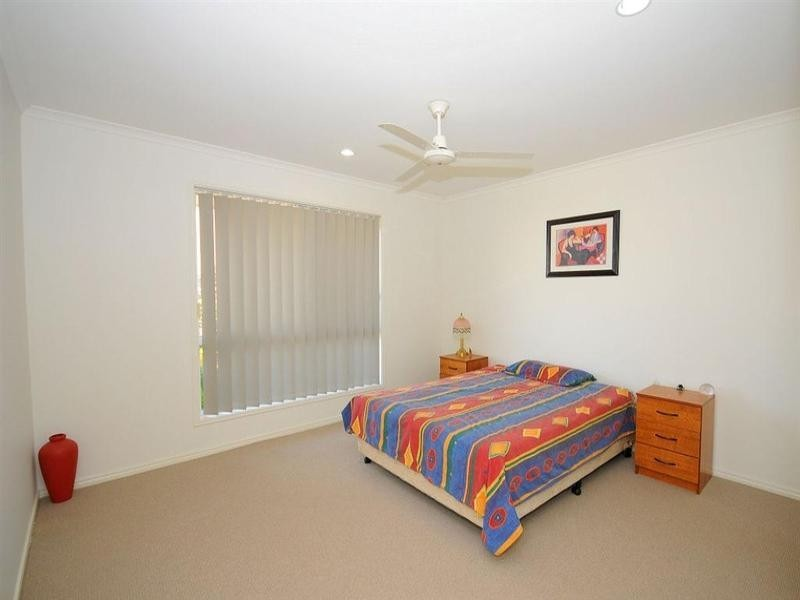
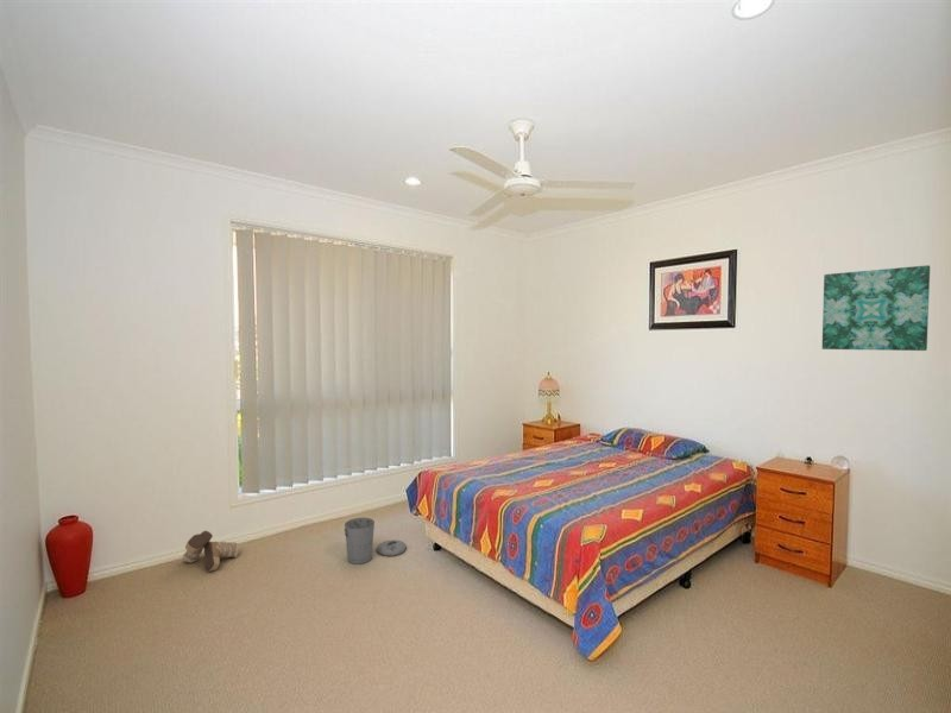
+ trash can [344,517,408,566]
+ wall art [821,264,931,352]
+ boots [182,530,240,573]
